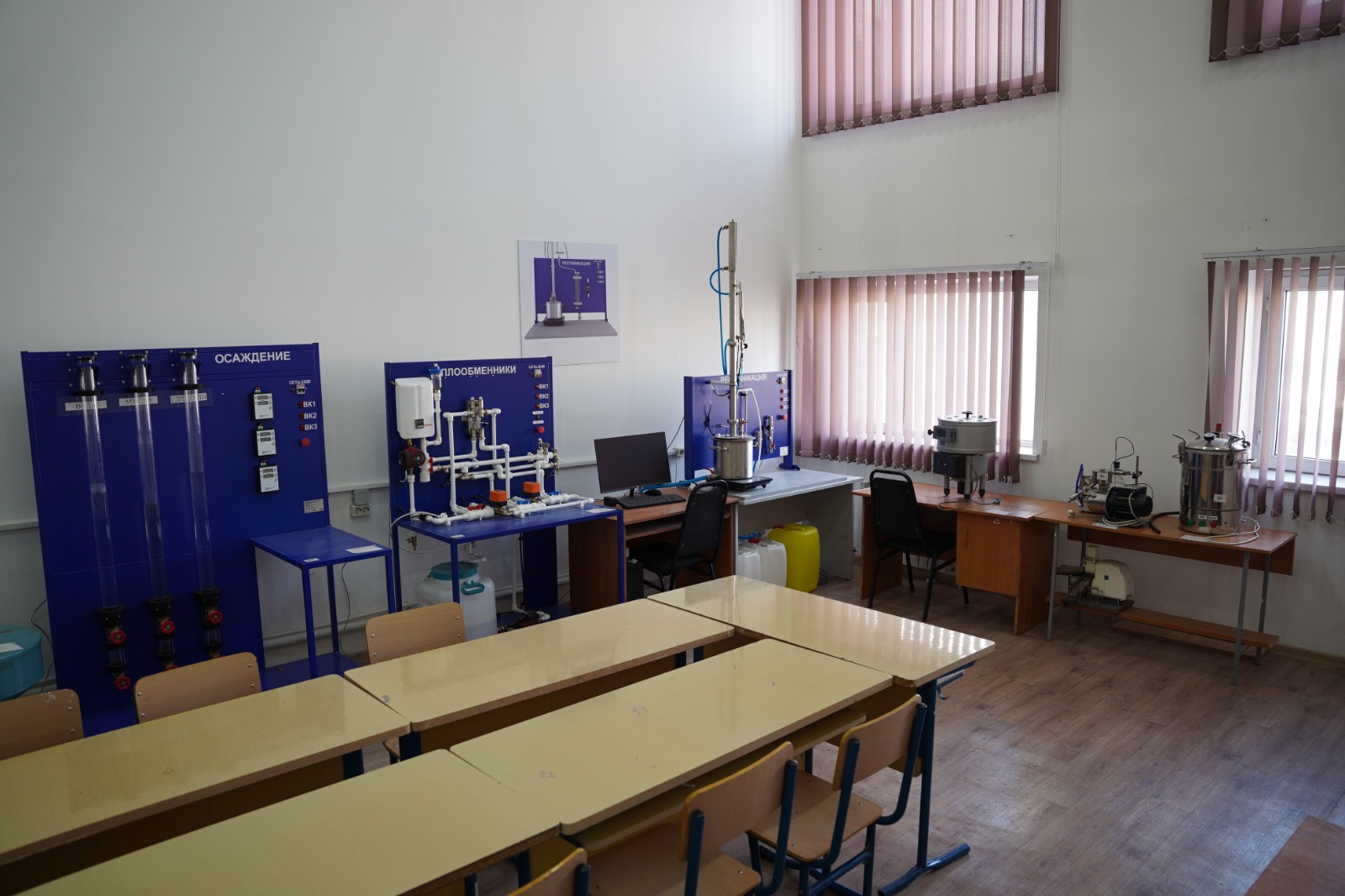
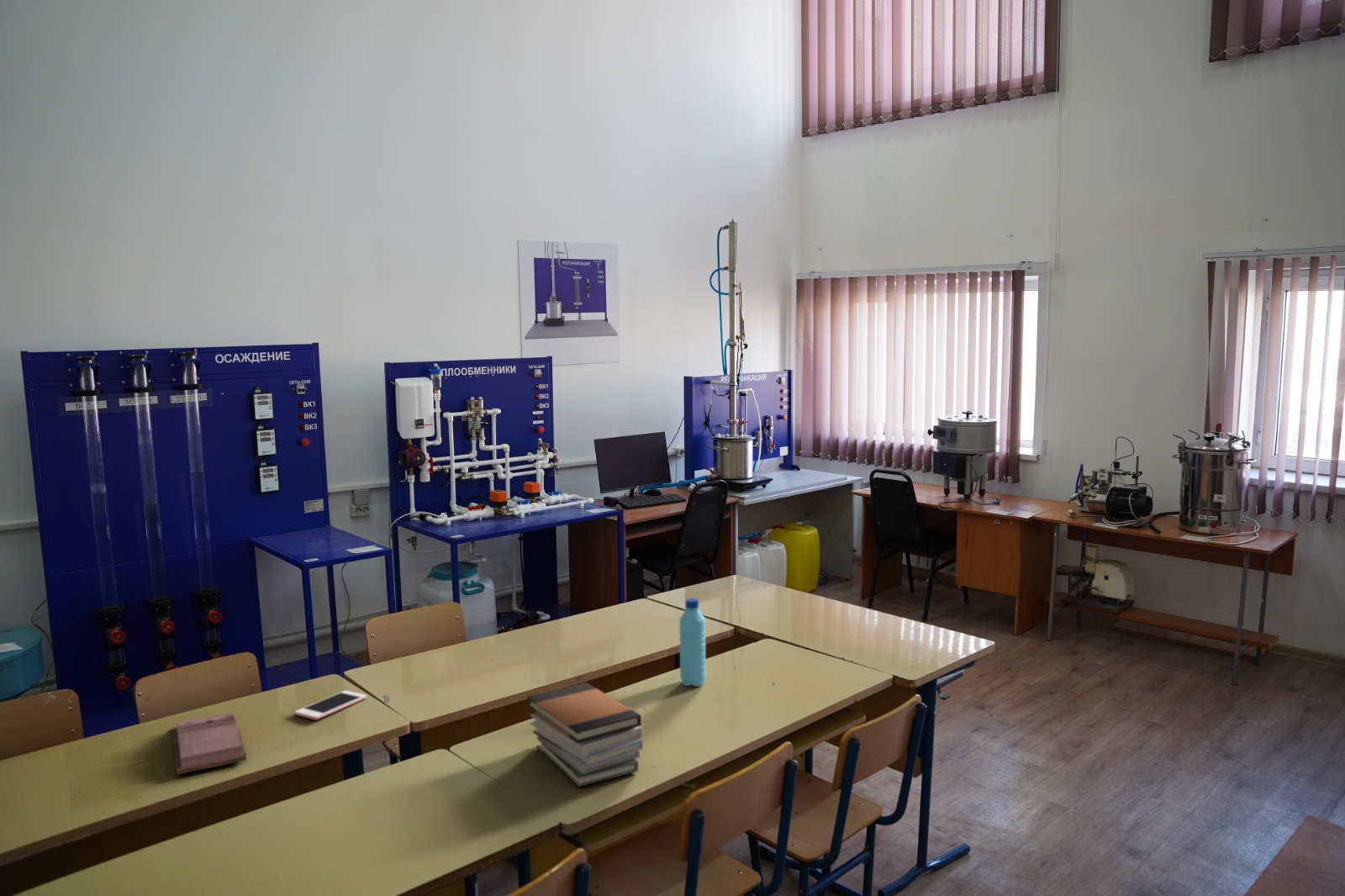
+ cell phone [293,690,367,720]
+ hardback book [171,711,247,775]
+ book stack [525,682,644,788]
+ water bottle [678,598,707,687]
